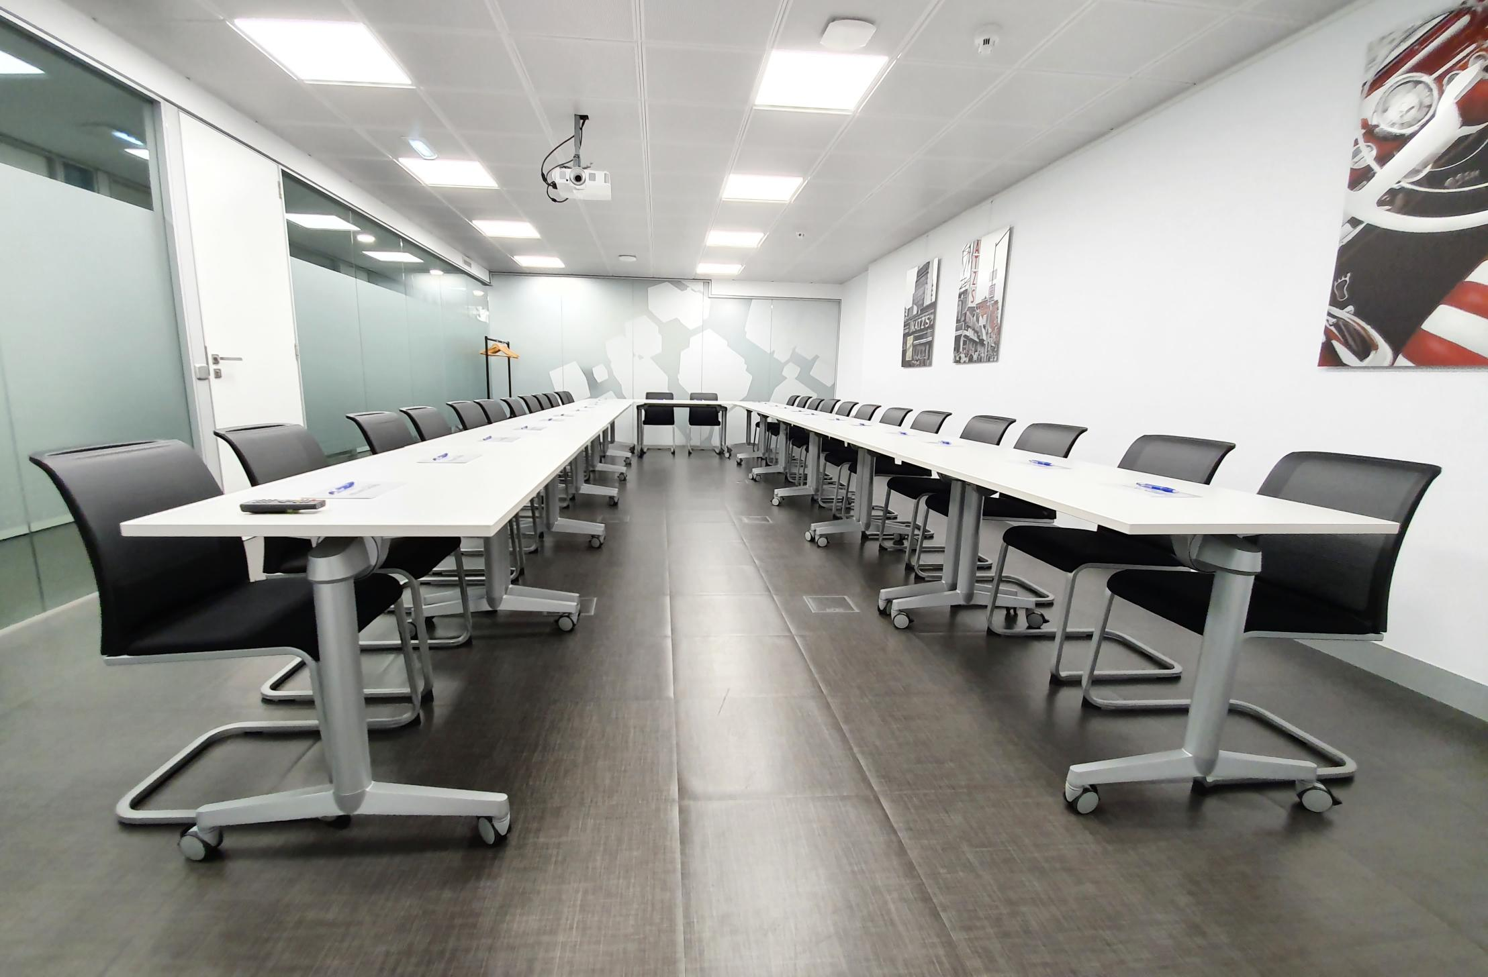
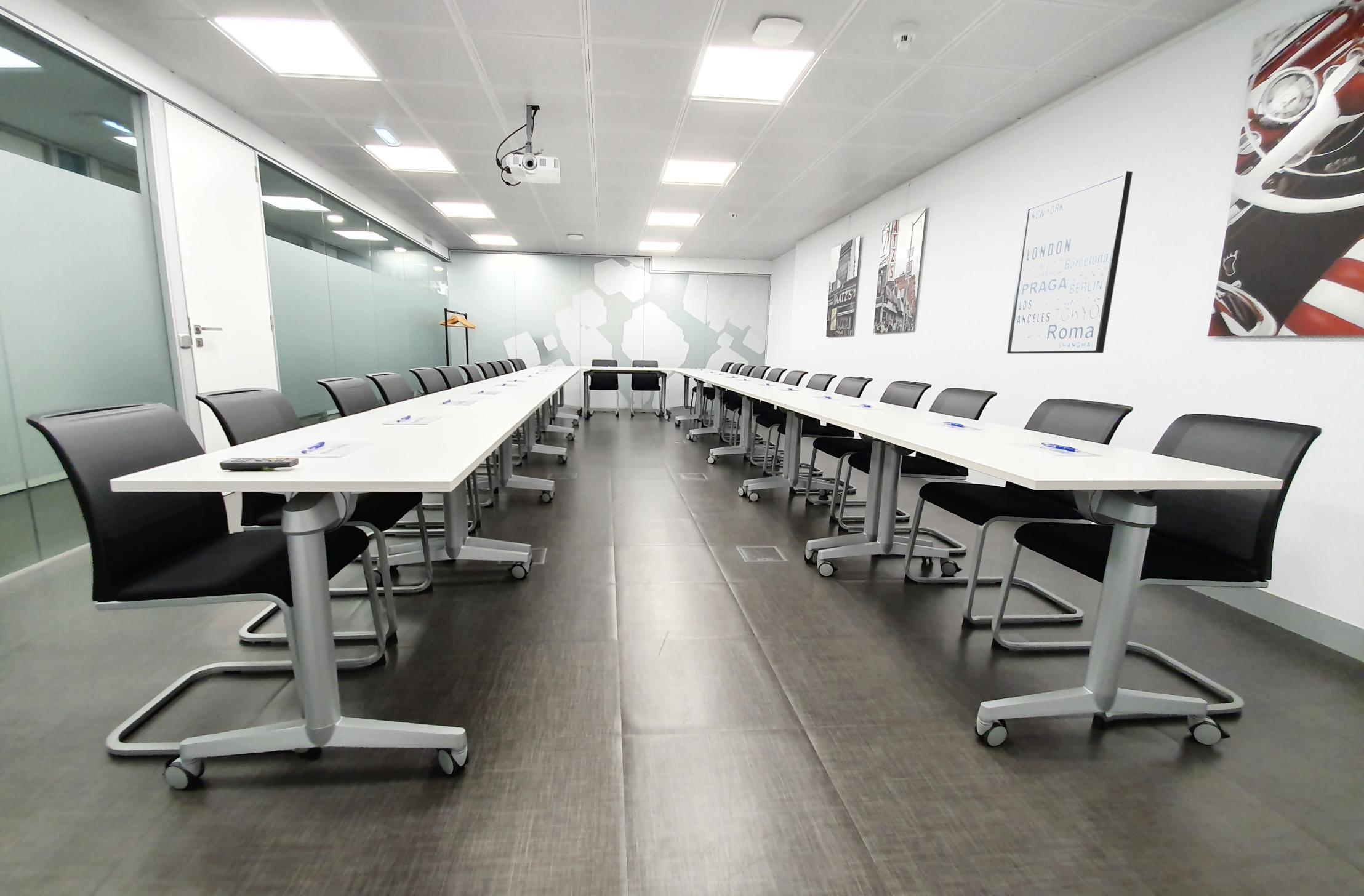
+ wall art [1006,170,1133,354]
